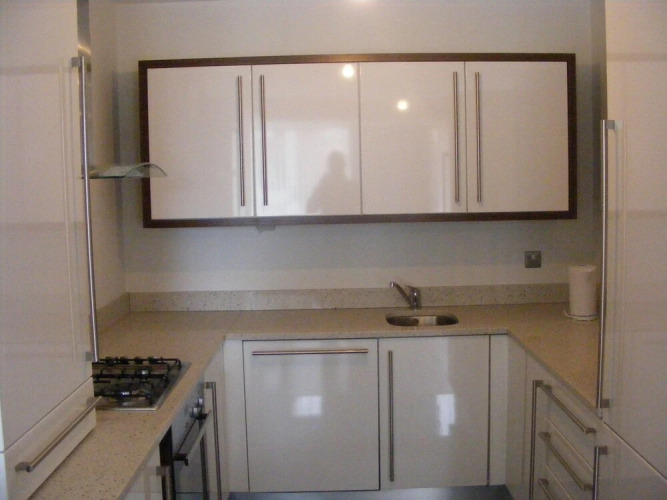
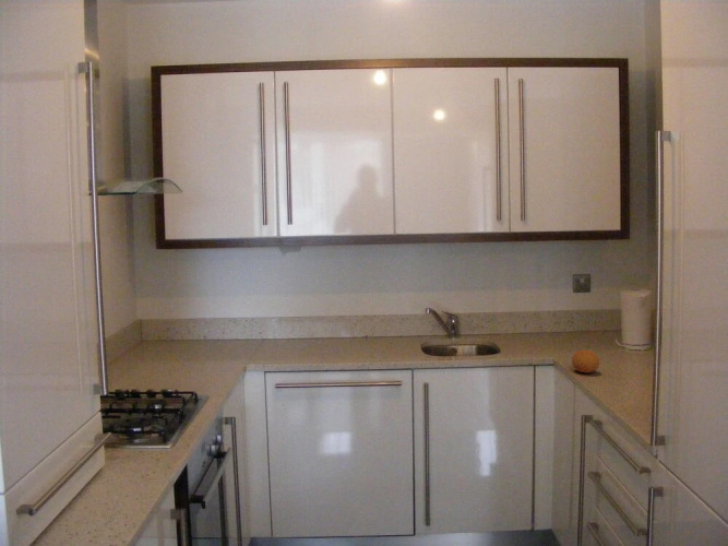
+ fruit [571,348,600,373]
